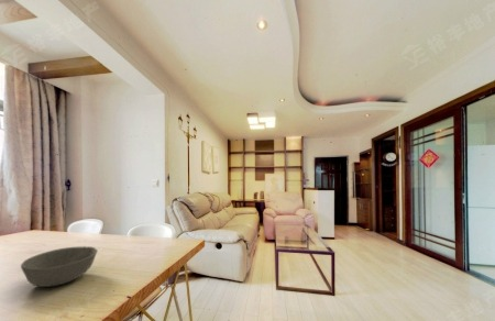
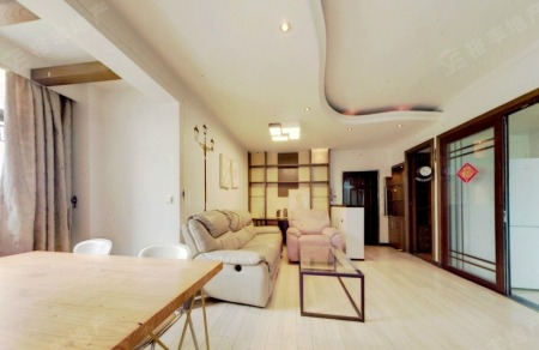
- bowl [20,245,99,288]
